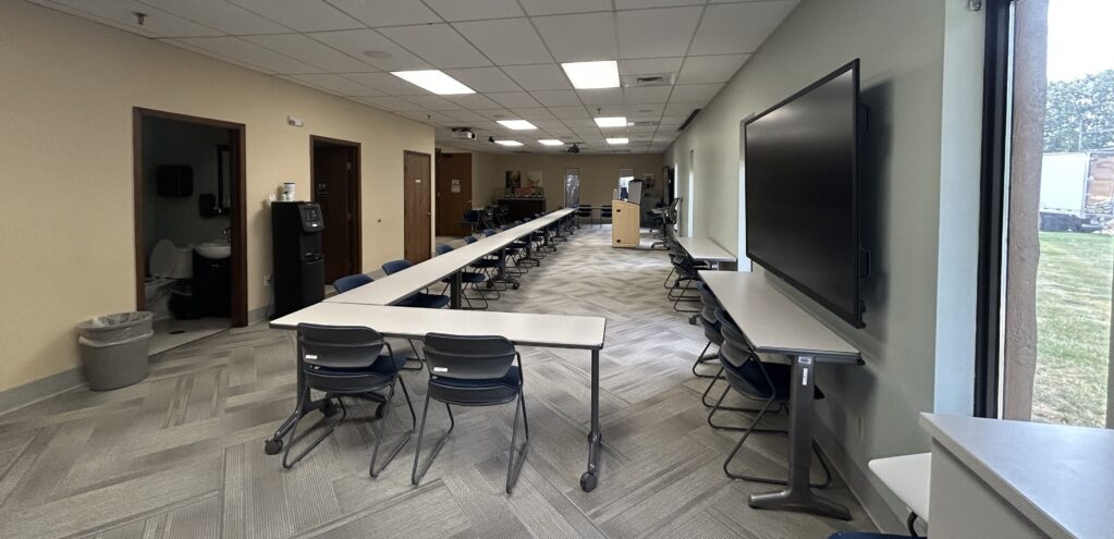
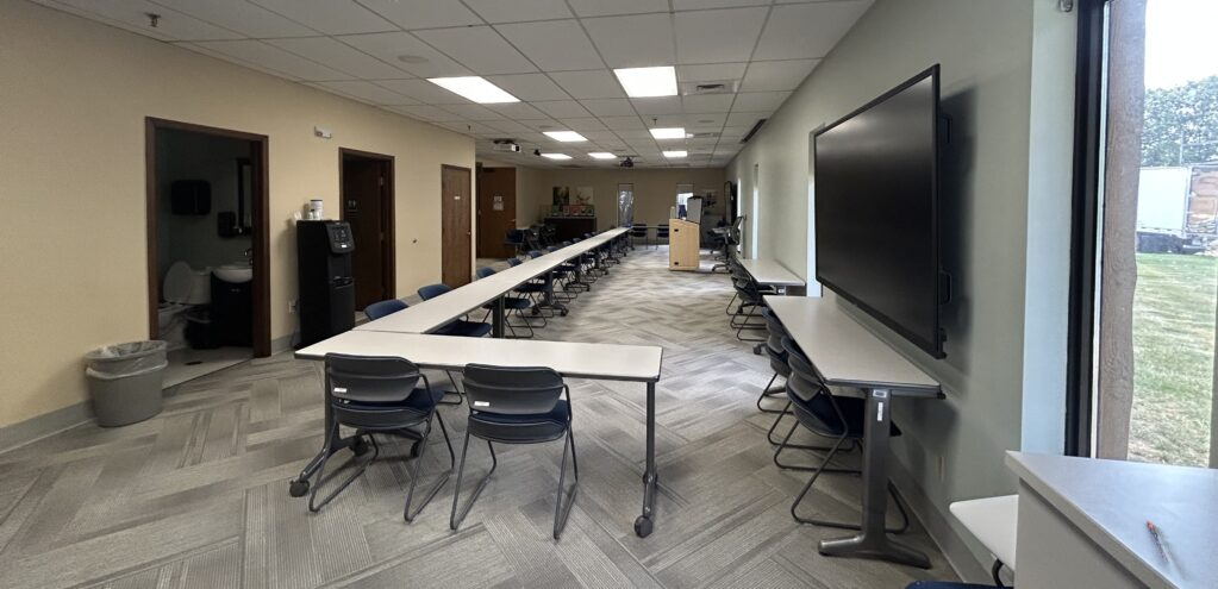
+ pen [1144,519,1170,564]
